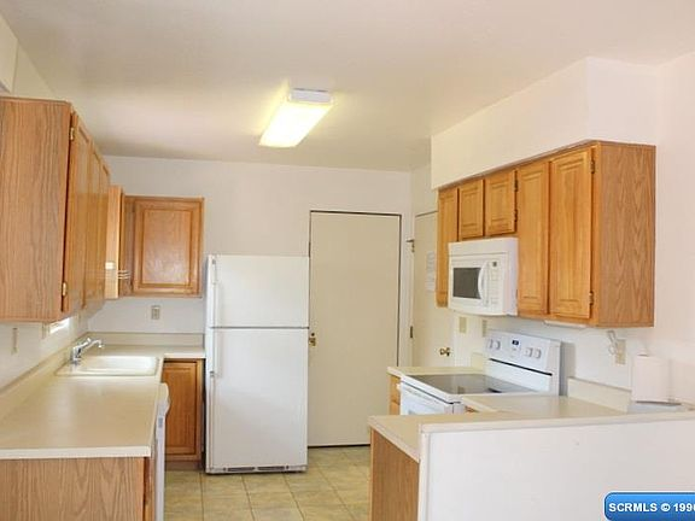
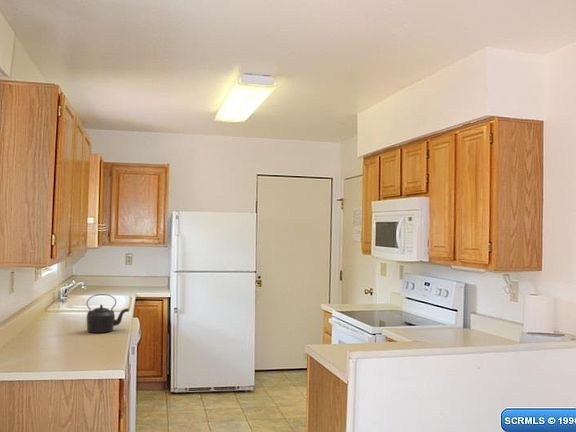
+ kettle [85,293,130,334]
